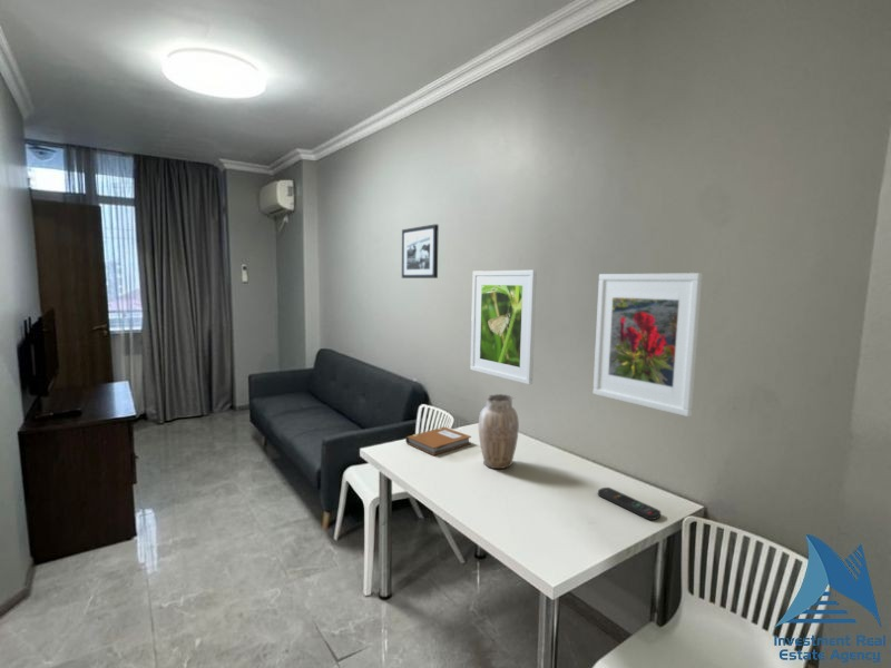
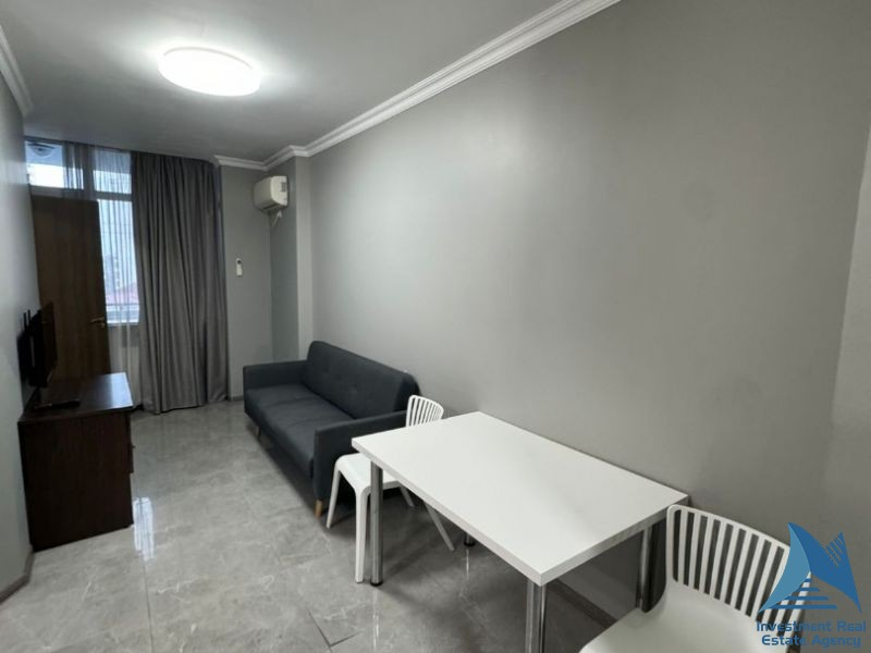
- picture frame [401,223,440,279]
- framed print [470,269,538,385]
- vase [478,393,520,470]
- notebook [404,426,472,456]
- remote control [597,487,662,521]
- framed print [593,272,704,418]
